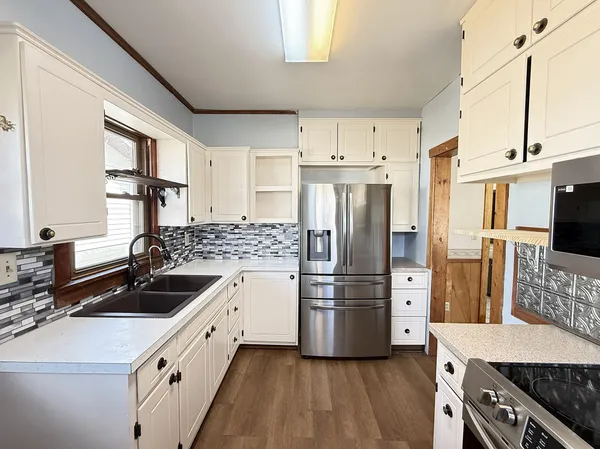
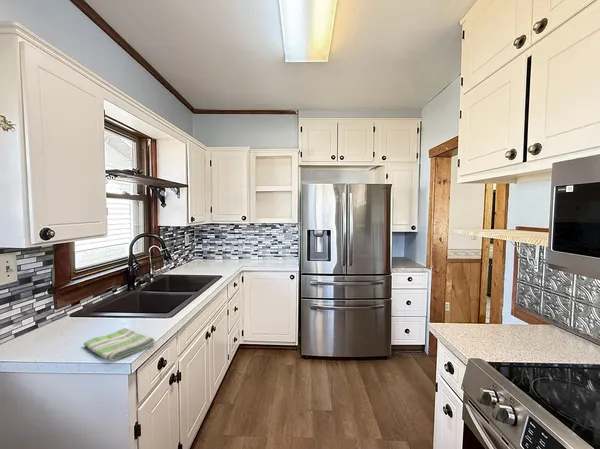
+ dish towel [83,327,156,362]
